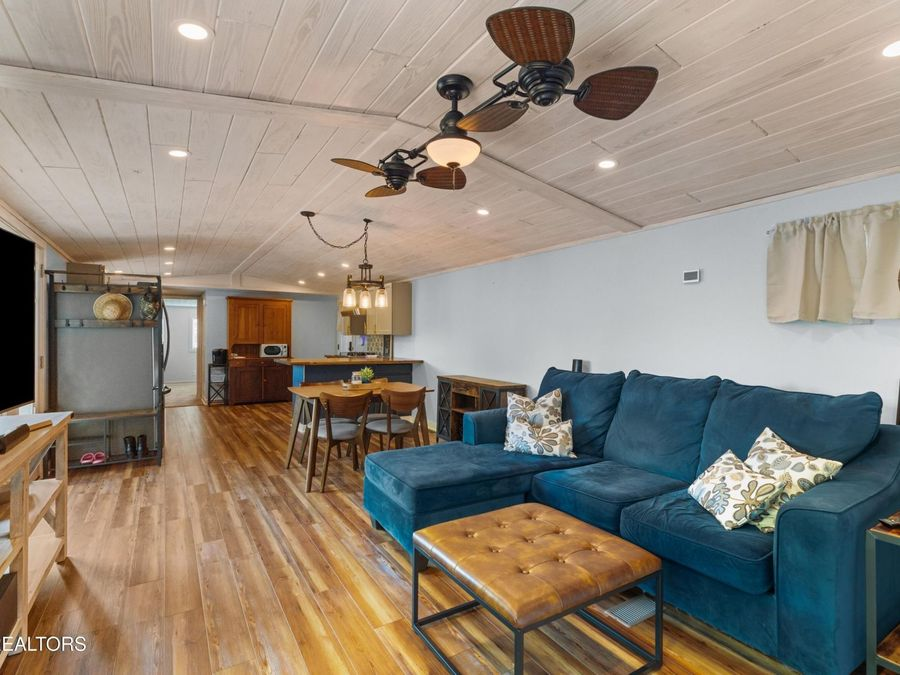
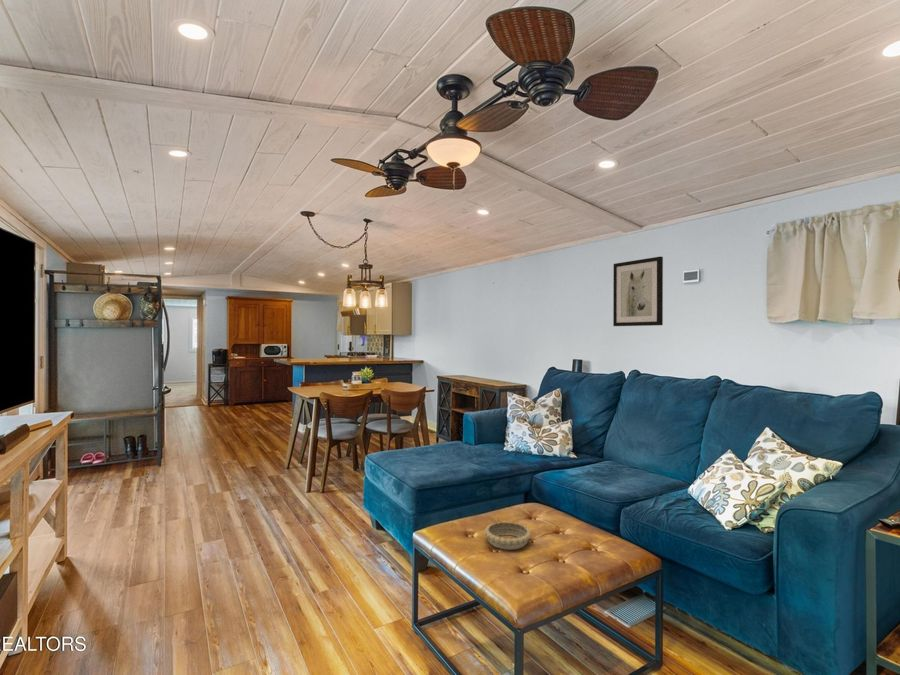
+ wall art [612,255,664,327]
+ decorative bowl [483,521,532,551]
